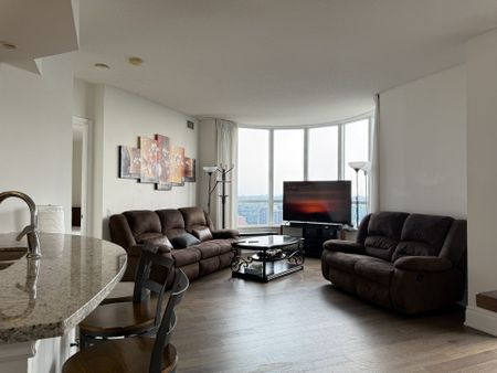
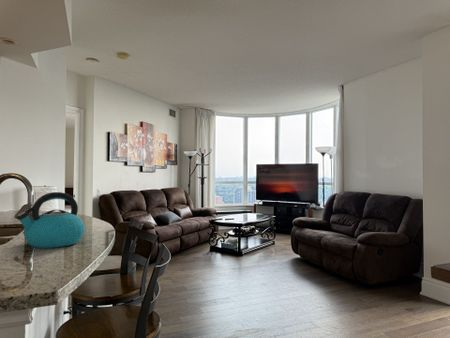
+ kettle [15,191,86,249]
